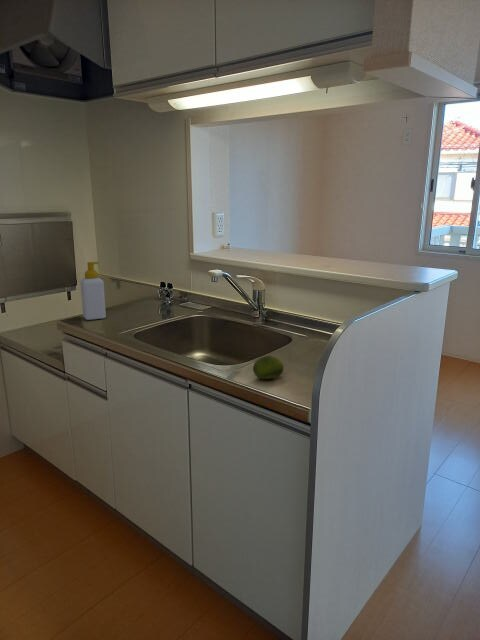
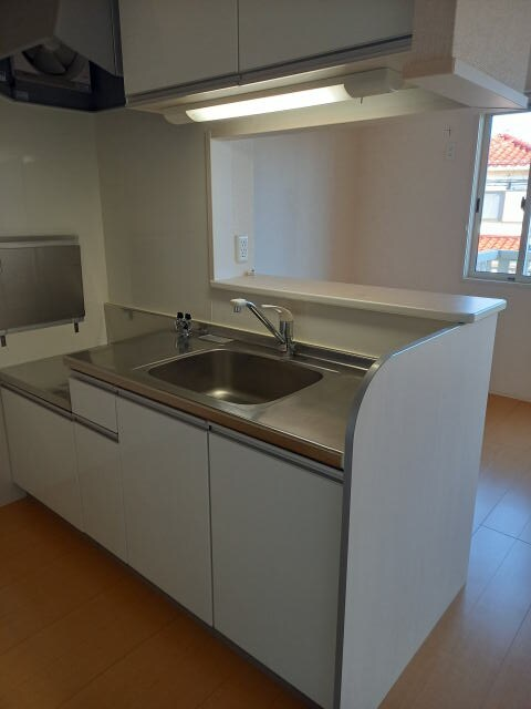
- soap bottle [79,261,107,321]
- fruit [252,355,285,380]
